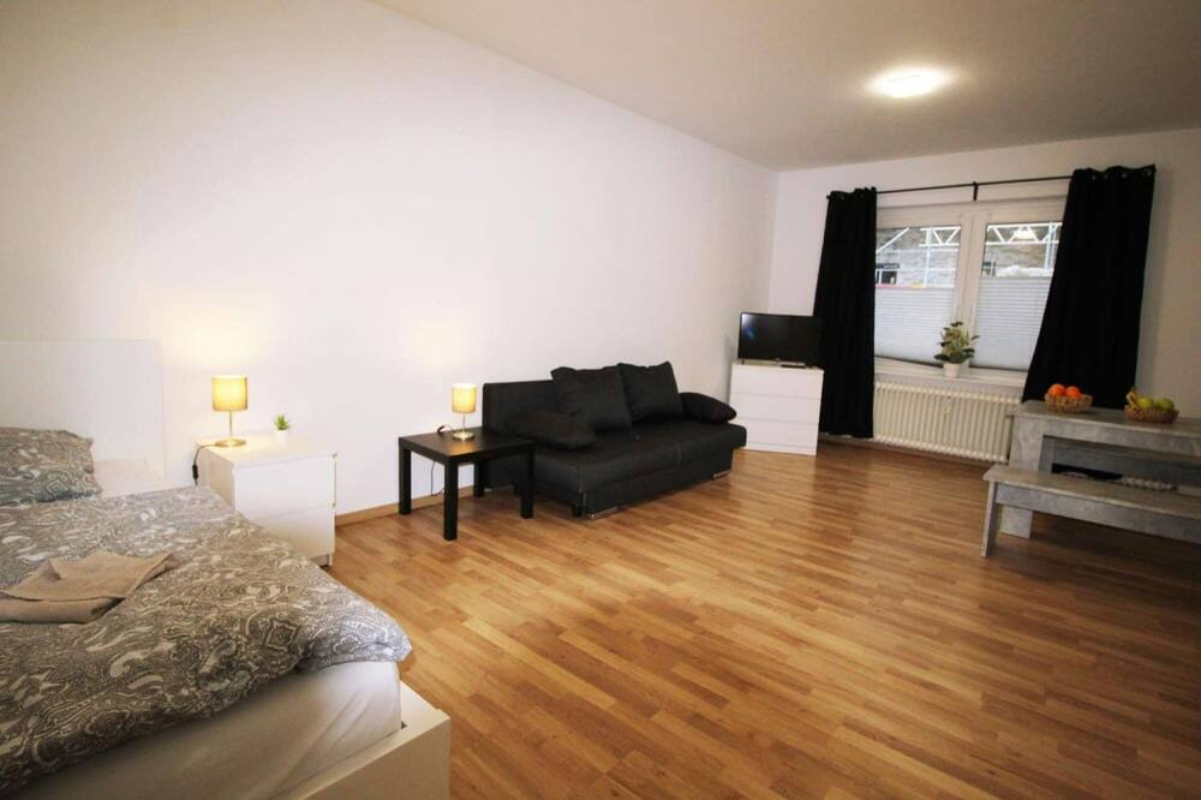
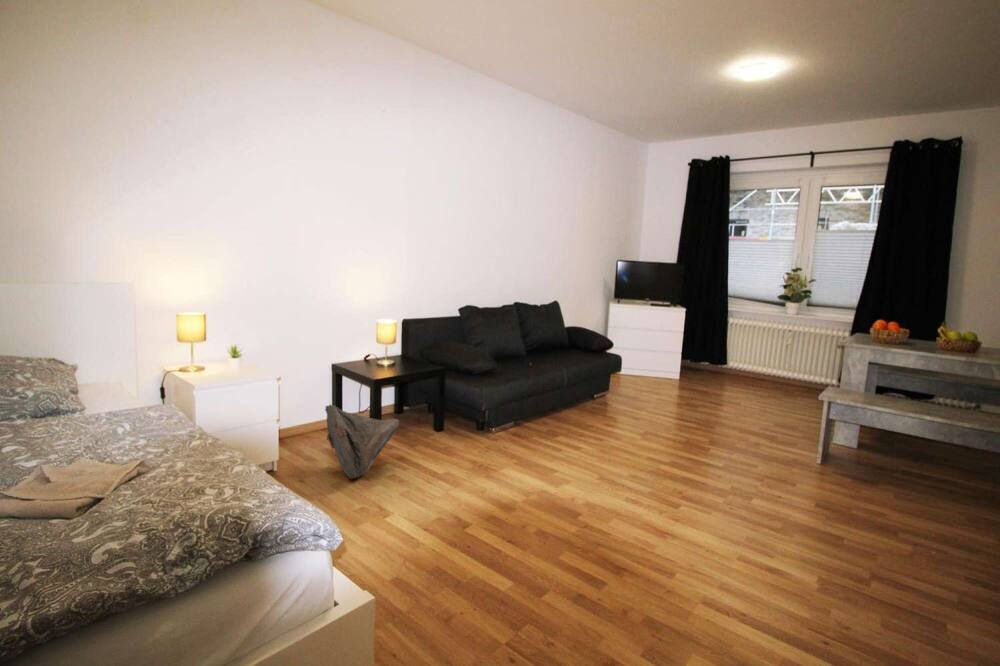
+ bag [324,403,400,480]
